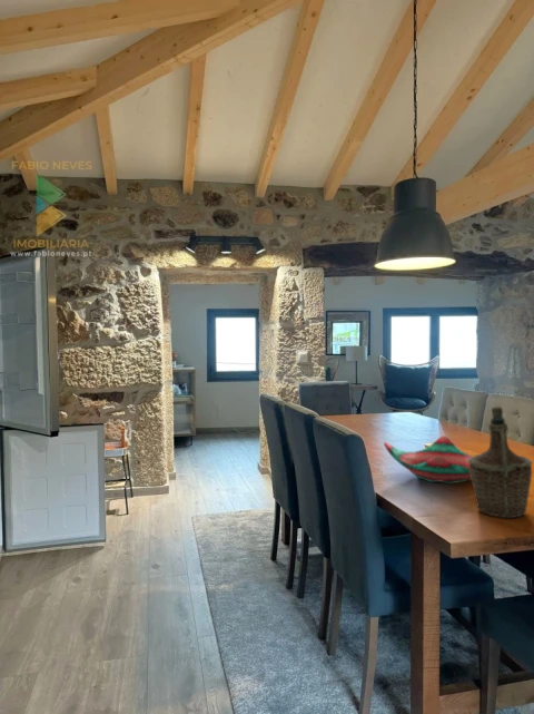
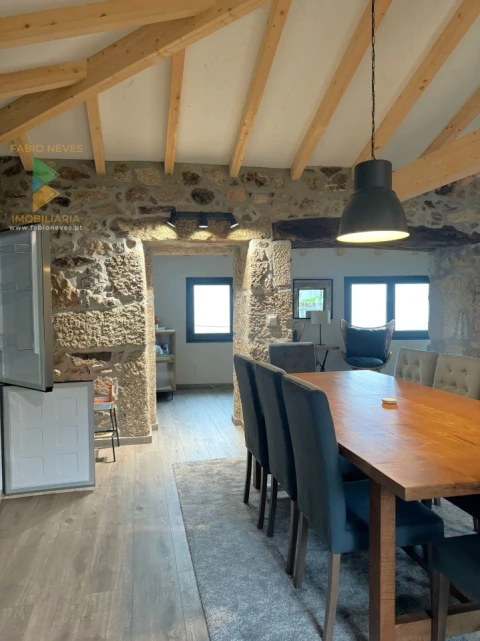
- bottle [468,405,533,519]
- decorative bowl [383,434,473,485]
